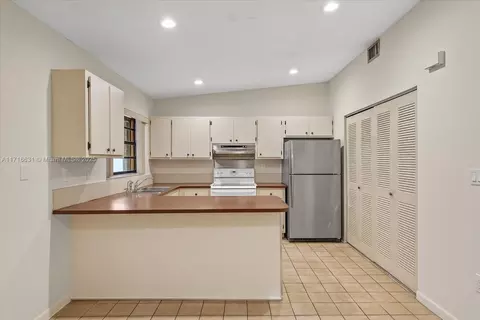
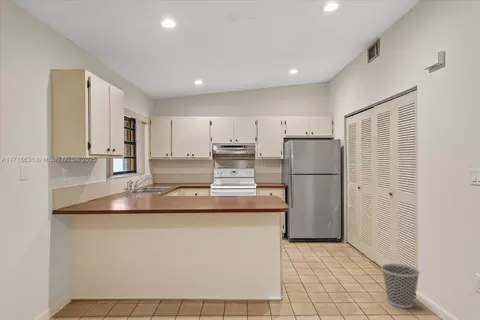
+ wastebasket [380,263,421,309]
